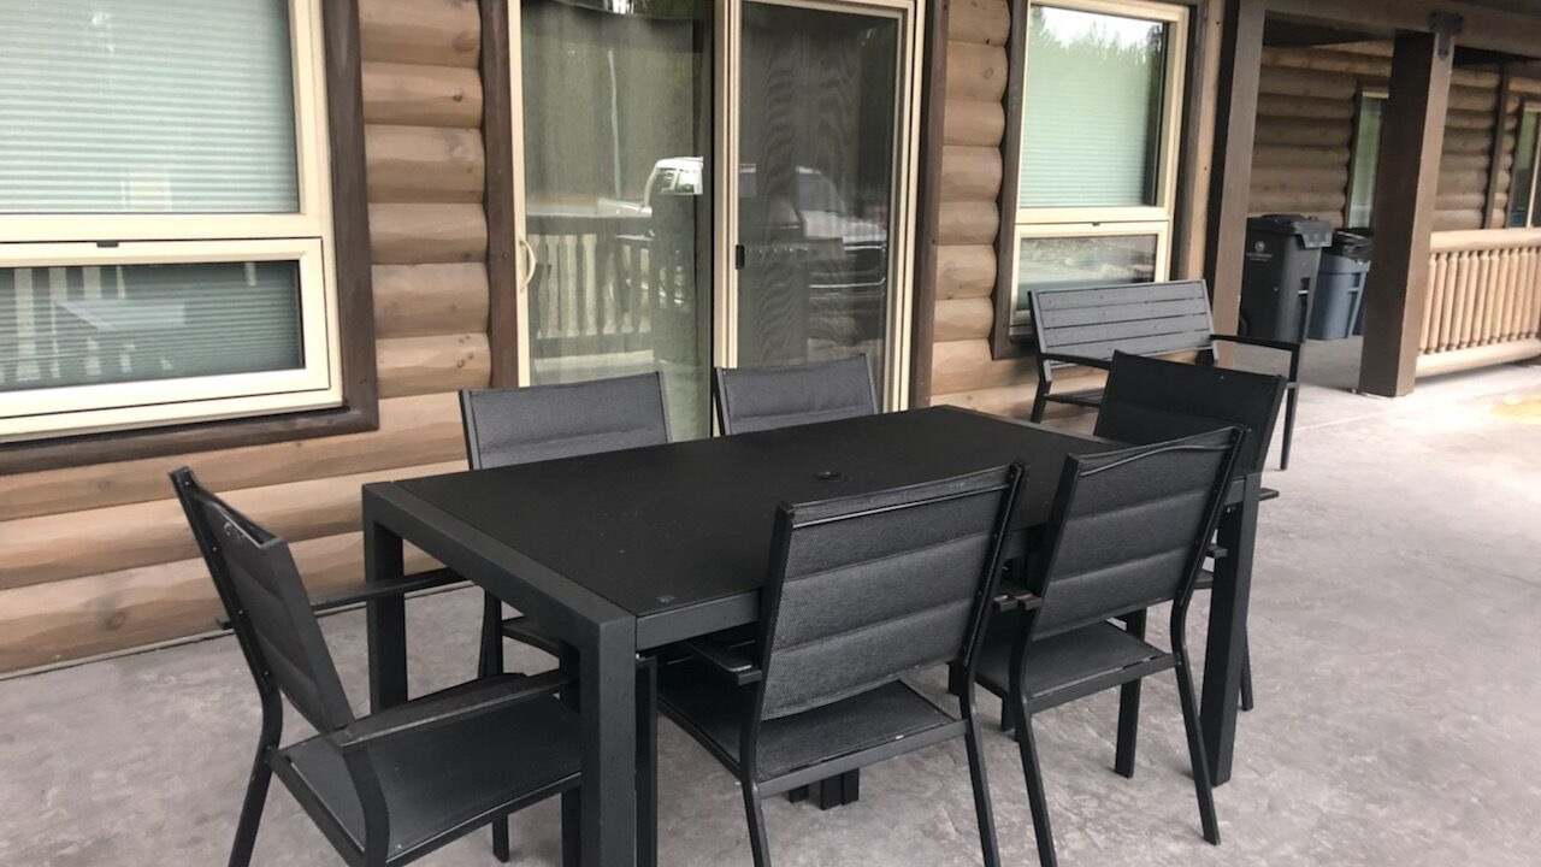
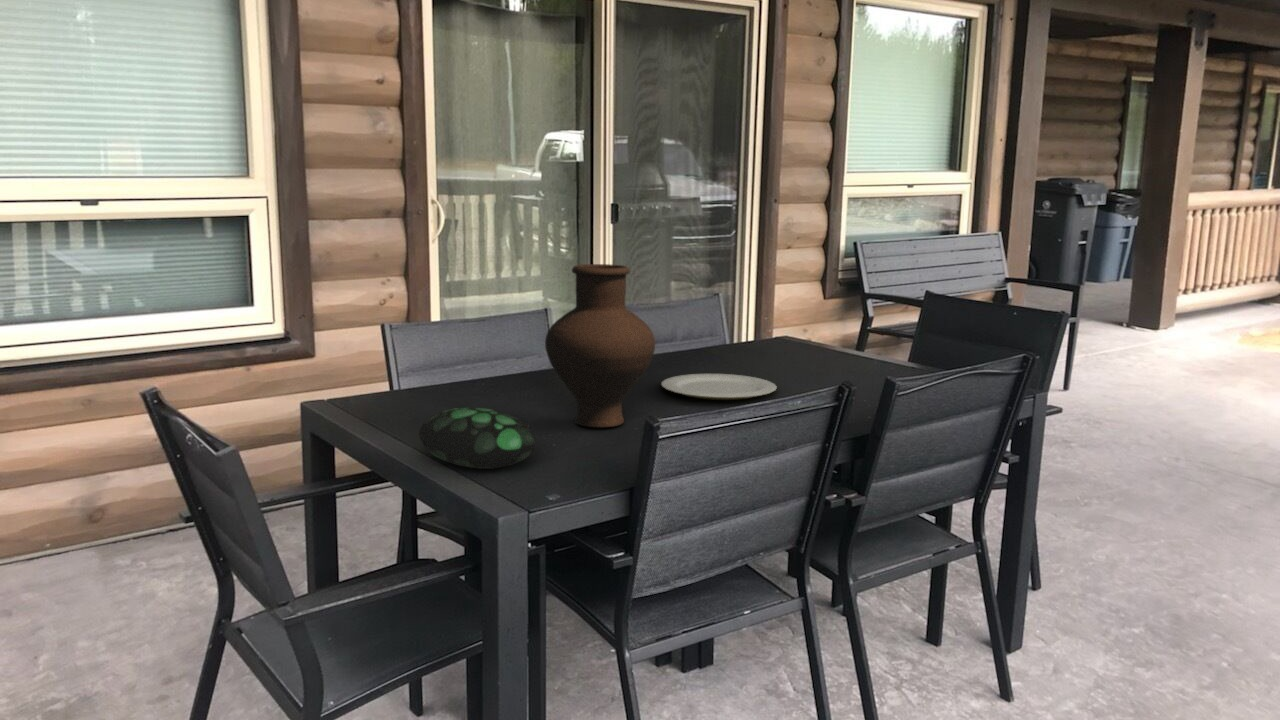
+ decorative egg [418,406,536,470]
+ vase [544,263,656,428]
+ plate [660,373,778,401]
